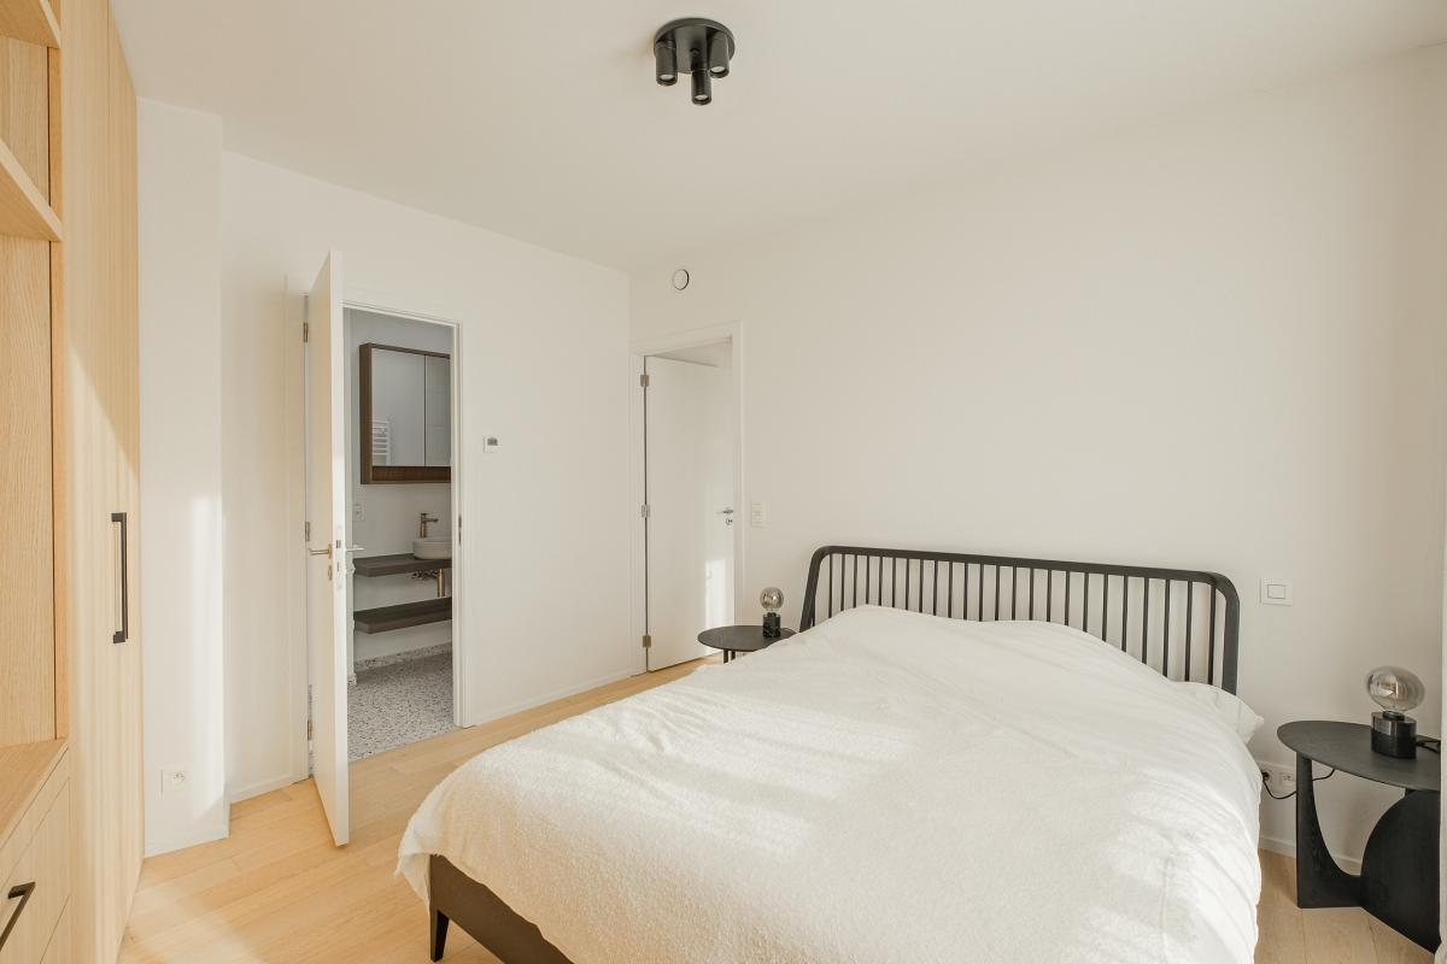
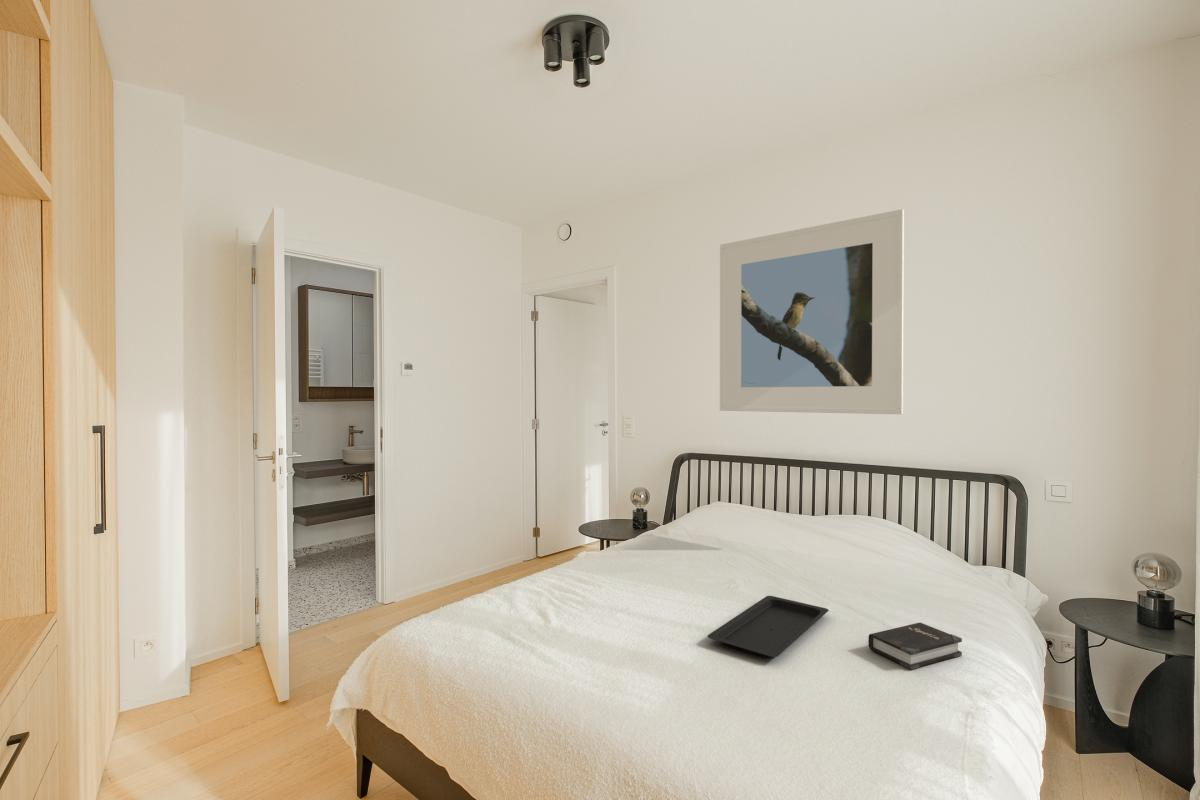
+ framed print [719,208,905,415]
+ serving tray [706,595,830,659]
+ hardback book [867,622,963,671]
